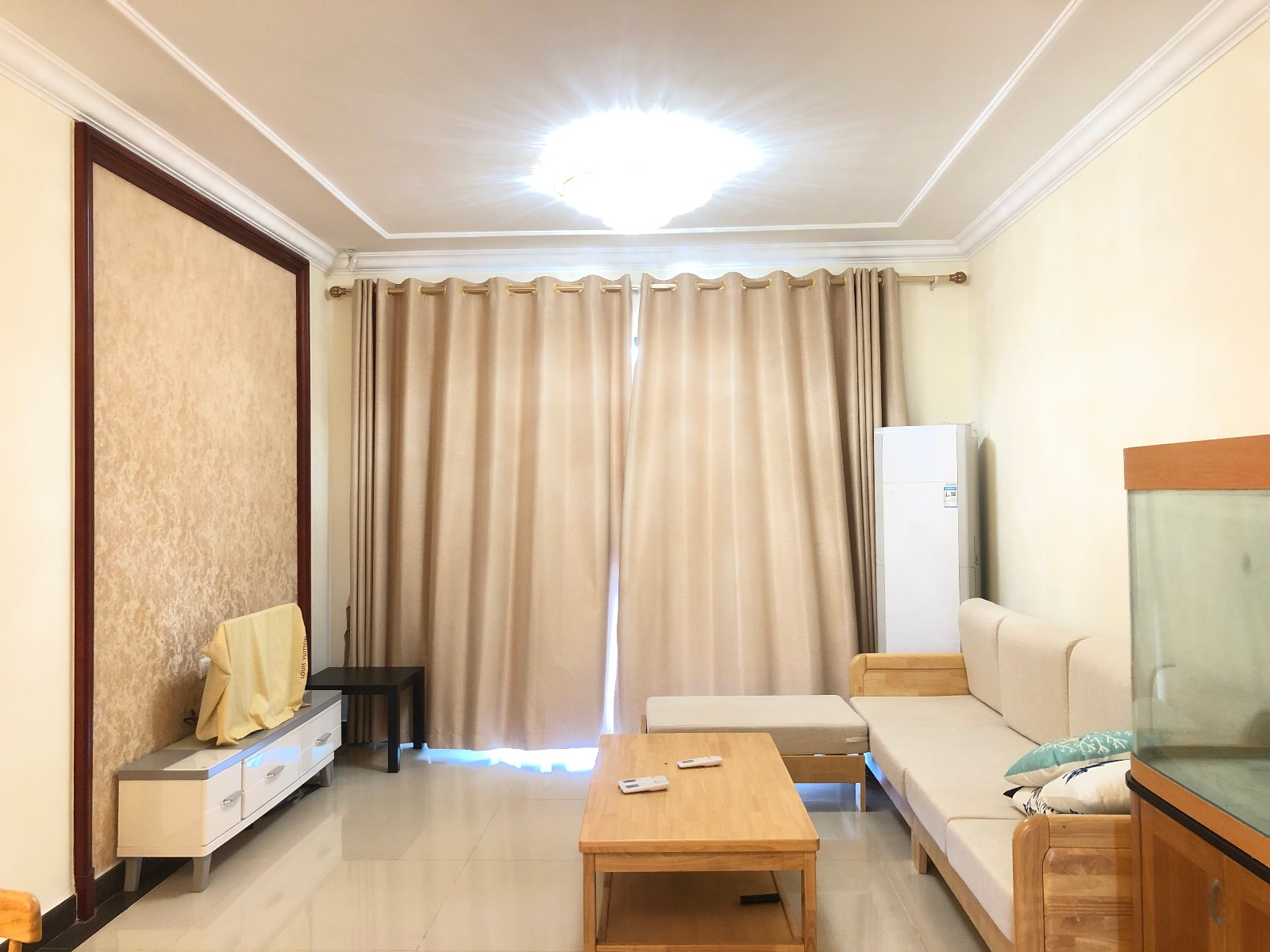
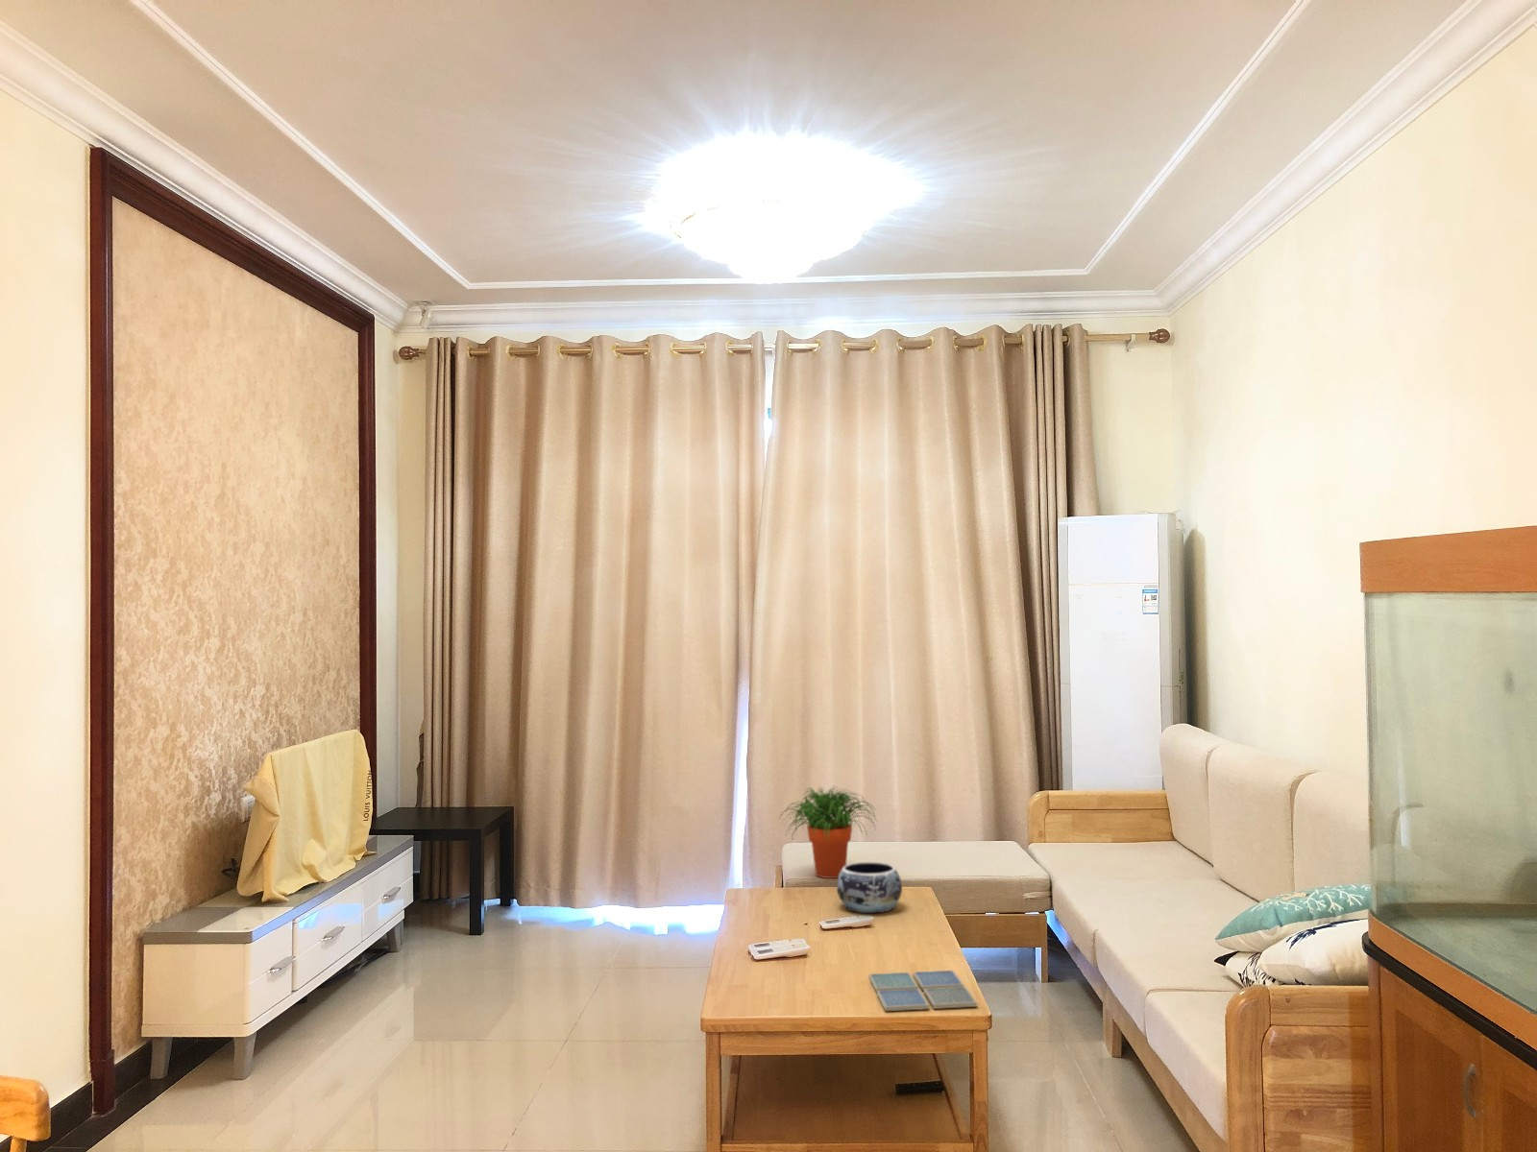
+ decorative bowl [836,862,903,914]
+ potted plant [778,785,877,880]
+ drink coaster [868,969,978,1012]
